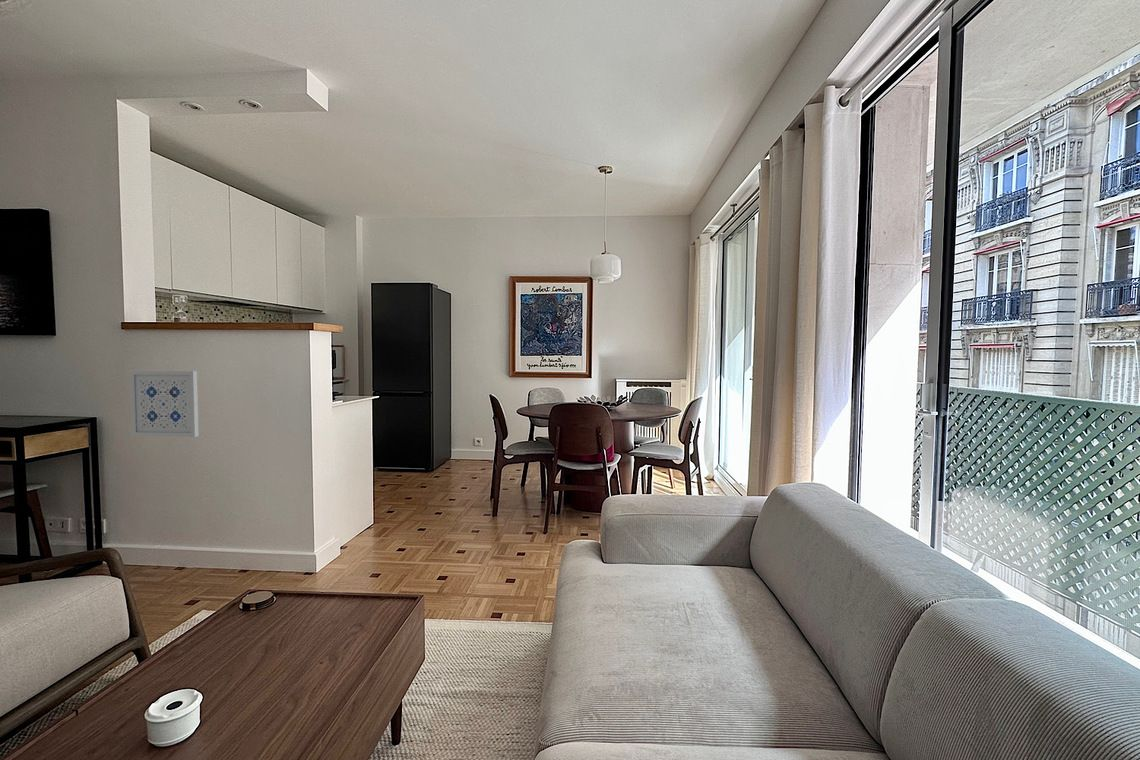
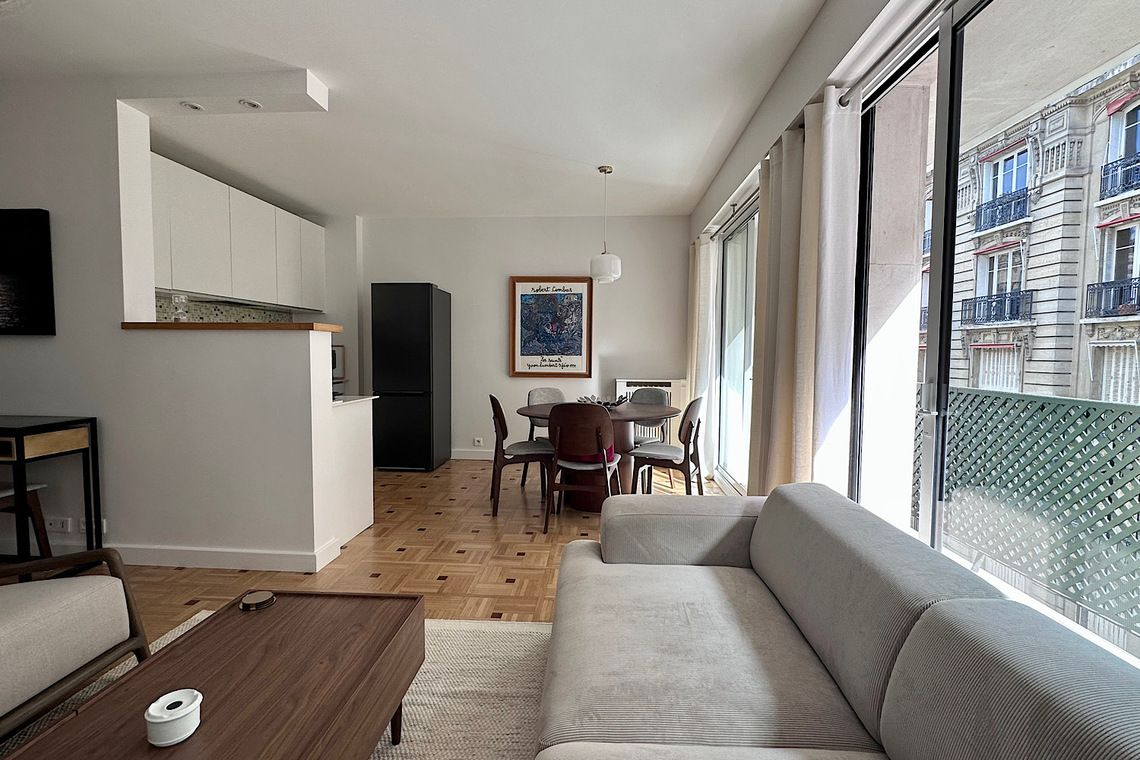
- wall art [129,370,200,438]
